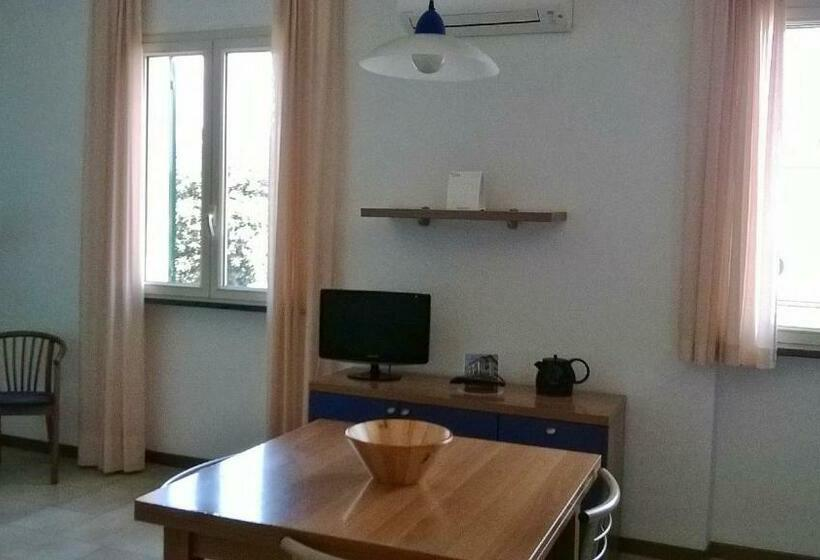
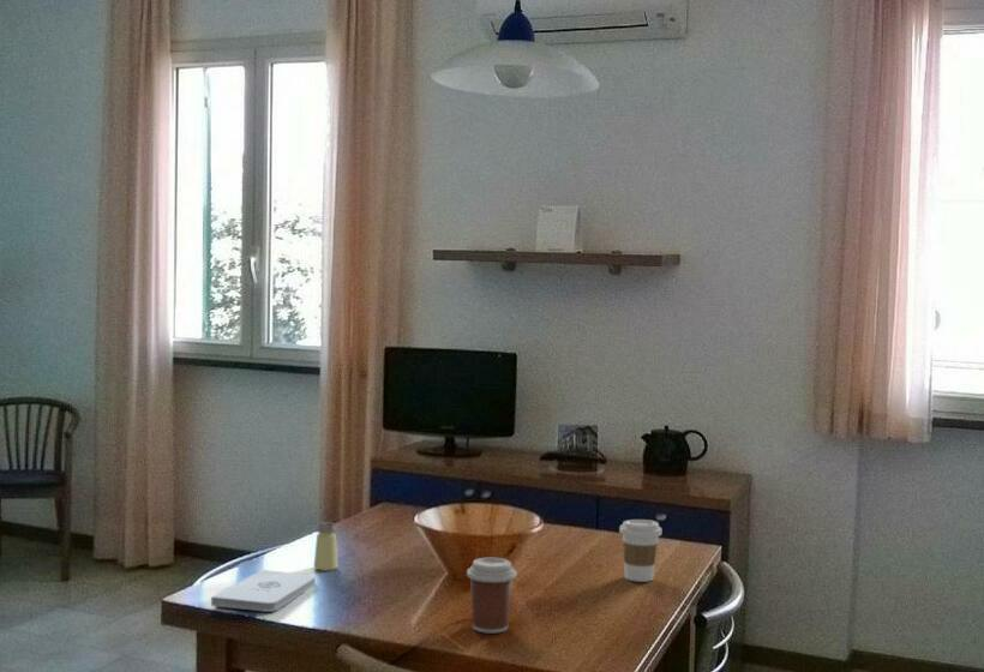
+ coffee cup [618,518,662,583]
+ notepad [210,569,318,613]
+ saltshaker [313,521,338,572]
+ coffee cup [466,557,518,635]
